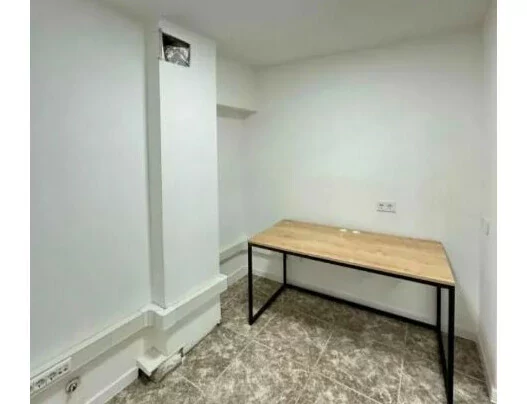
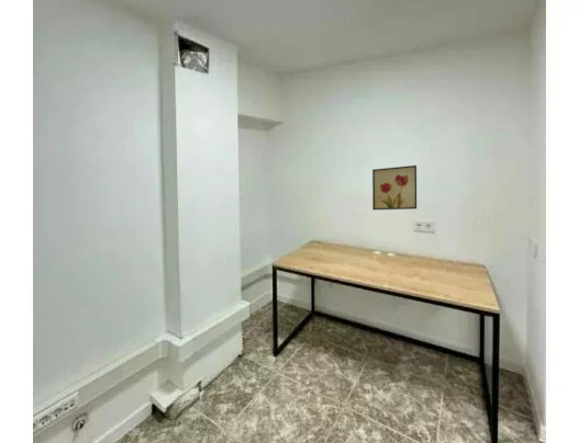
+ wall art [371,164,417,211]
